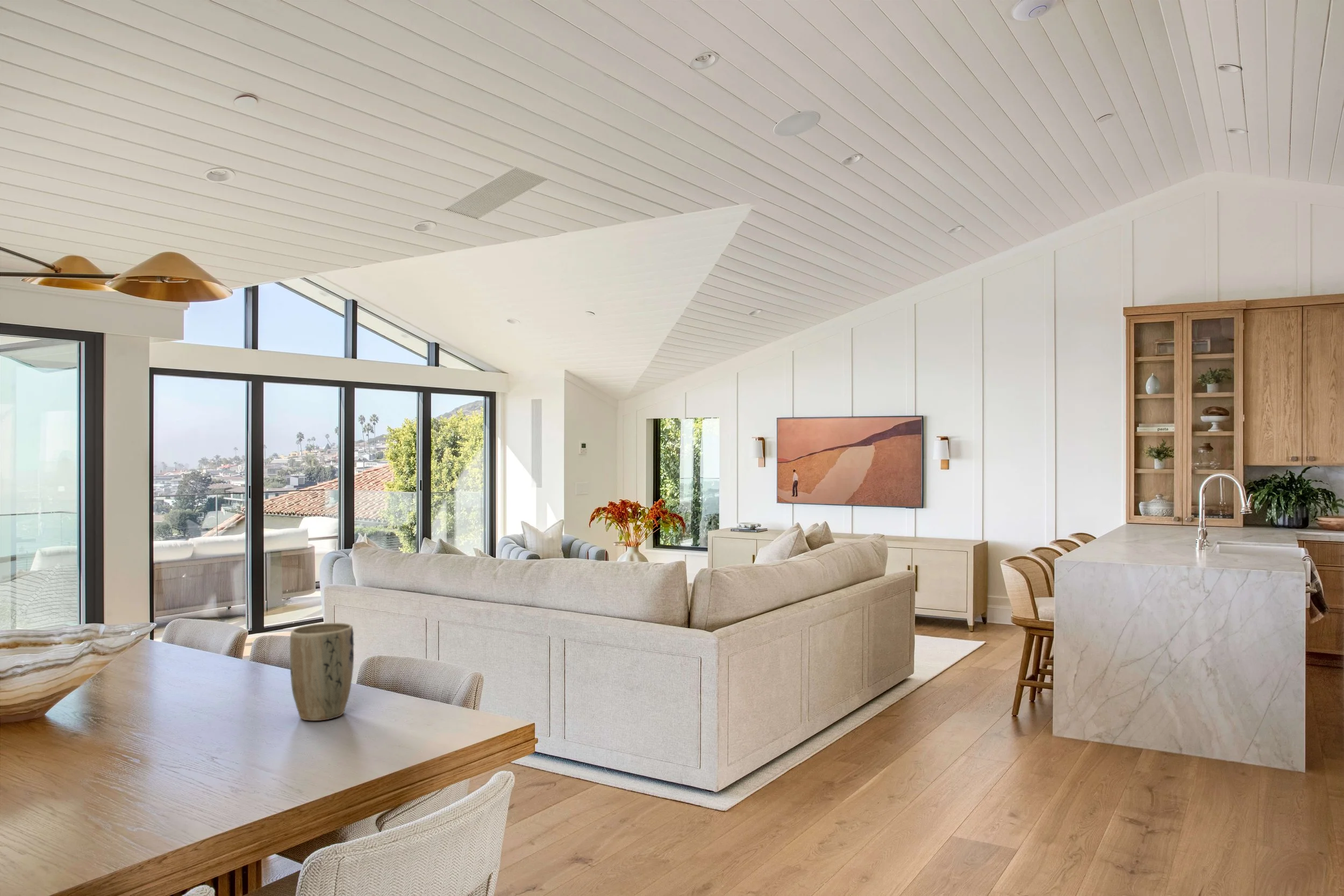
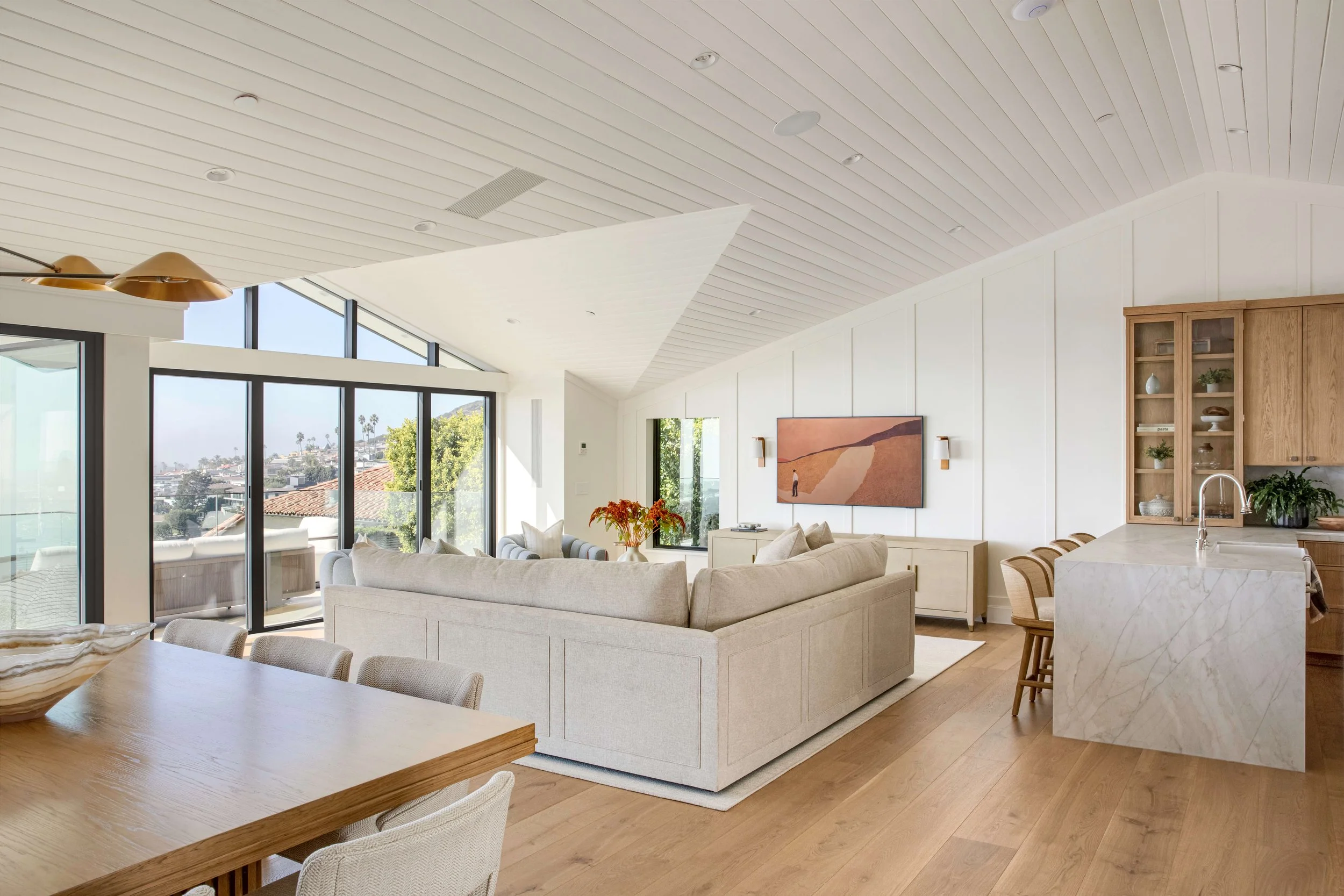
- plant pot [289,622,354,721]
